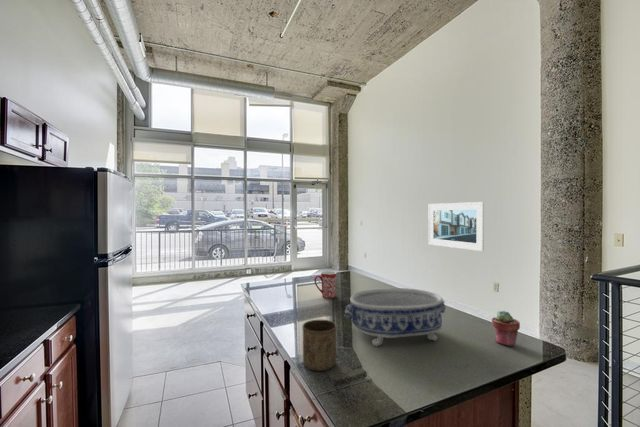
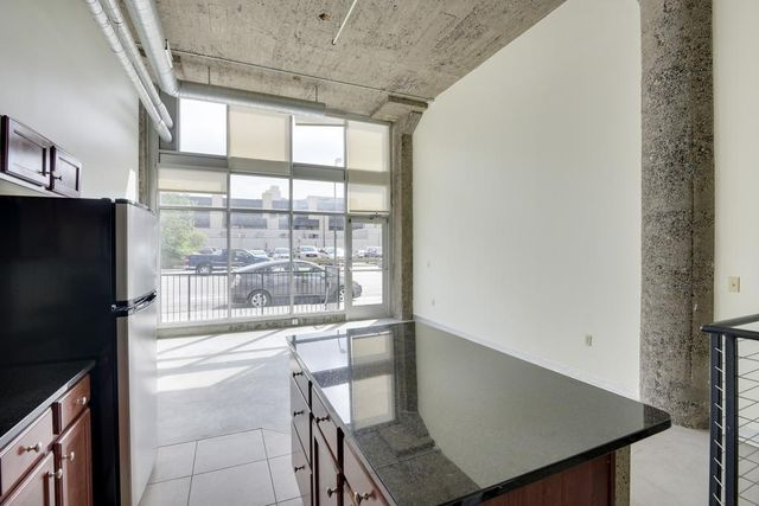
- mug [313,270,338,299]
- decorative bowl [344,287,447,347]
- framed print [427,201,485,252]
- cup [301,319,338,372]
- potted succulent [491,310,521,347]
